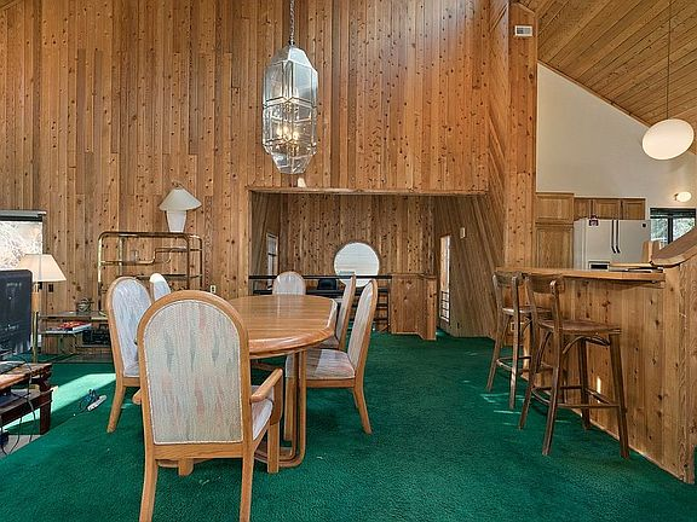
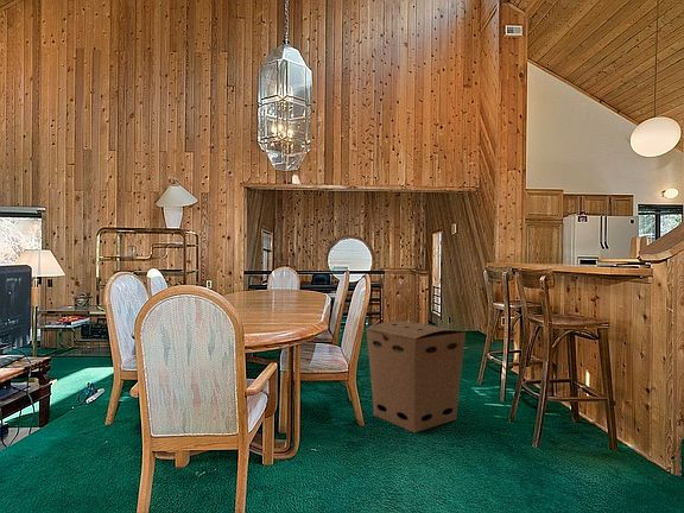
+ cardboard box [366,319,467,433]
